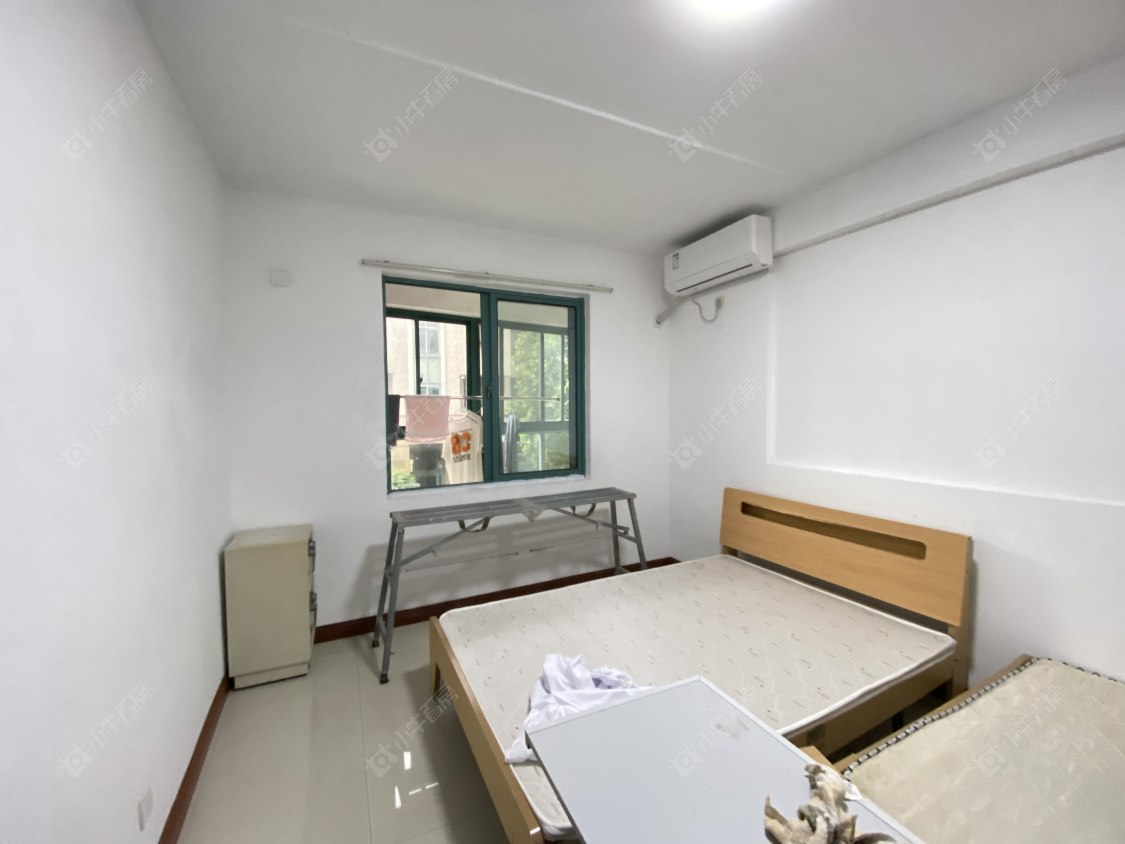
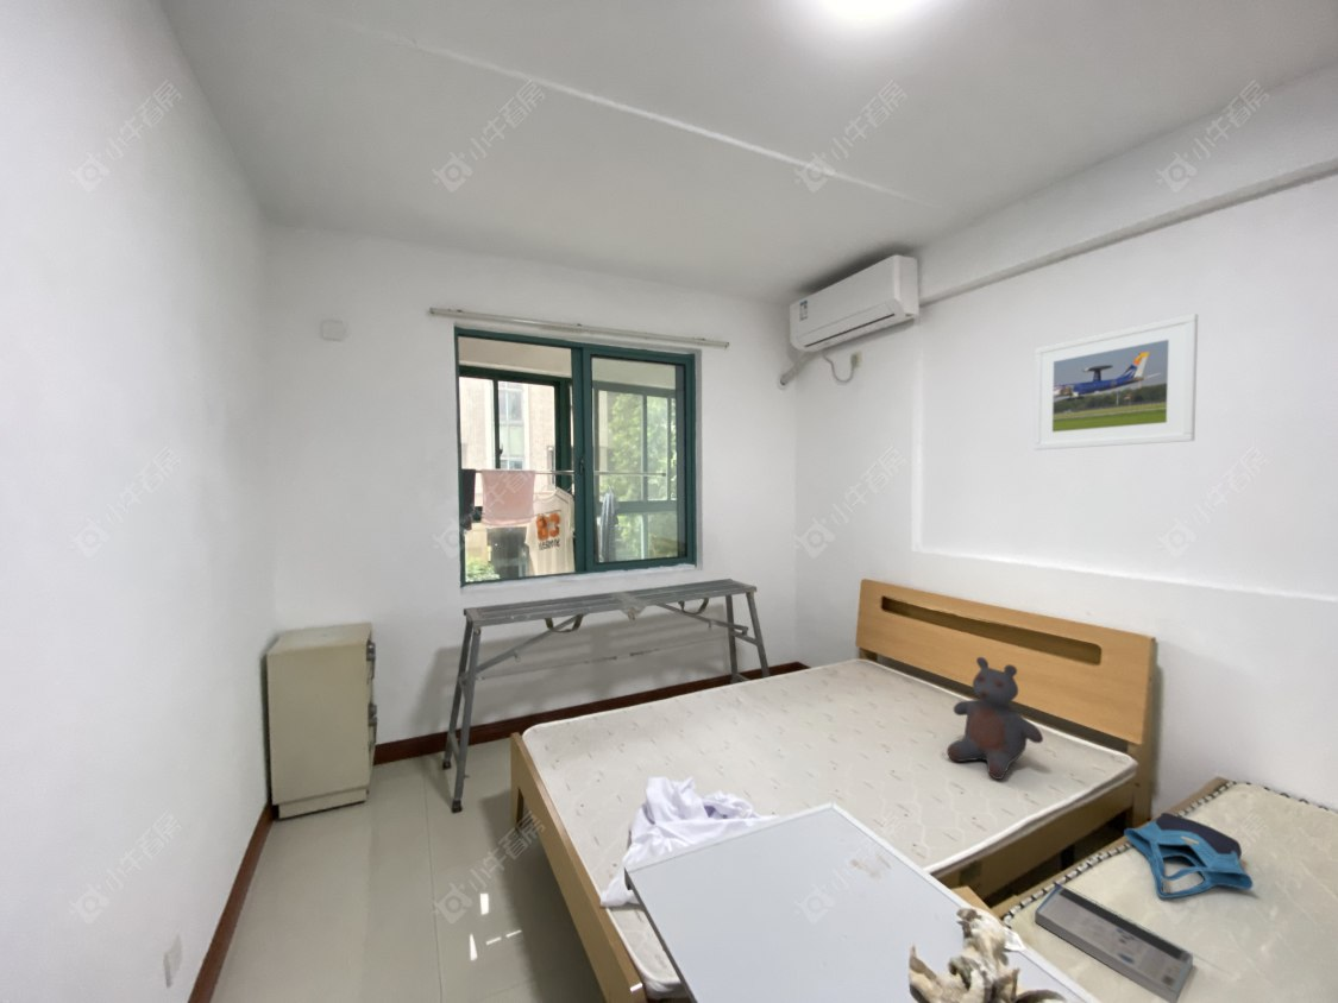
+ book [1034,883,1194,1003]
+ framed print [1032,313,1199,452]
+ teddy bear [946,656,1044,781]
+ tote bag [1123,812,1254,898]
